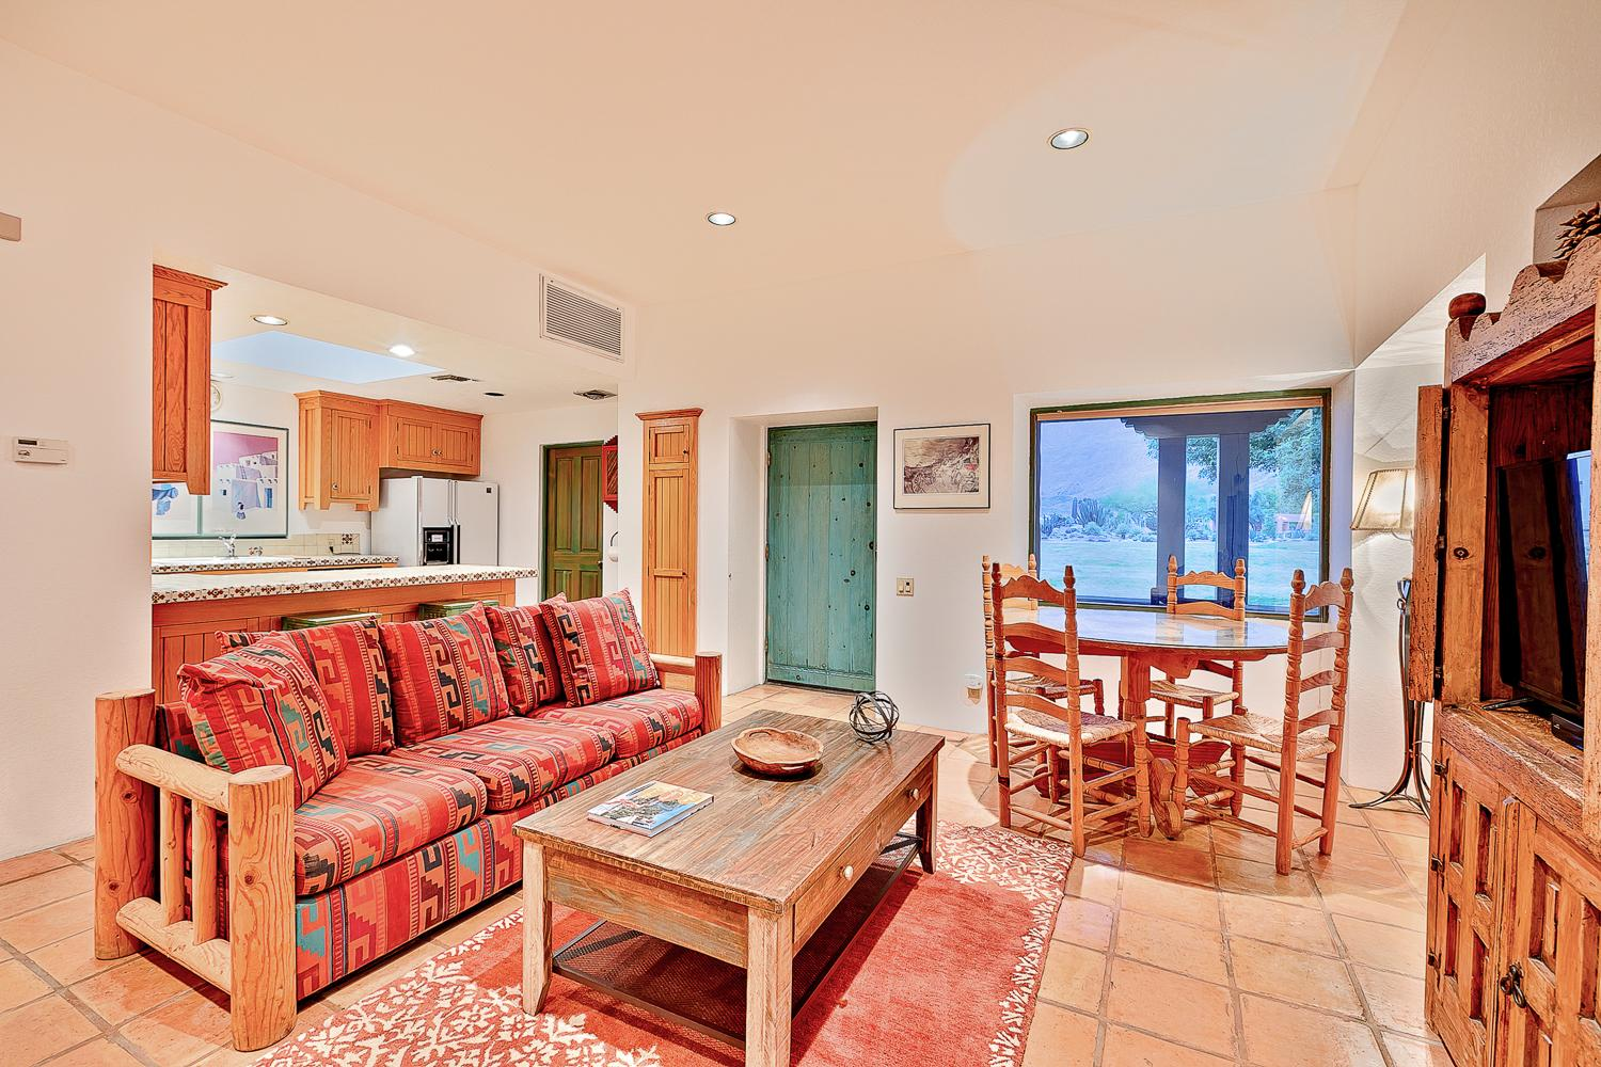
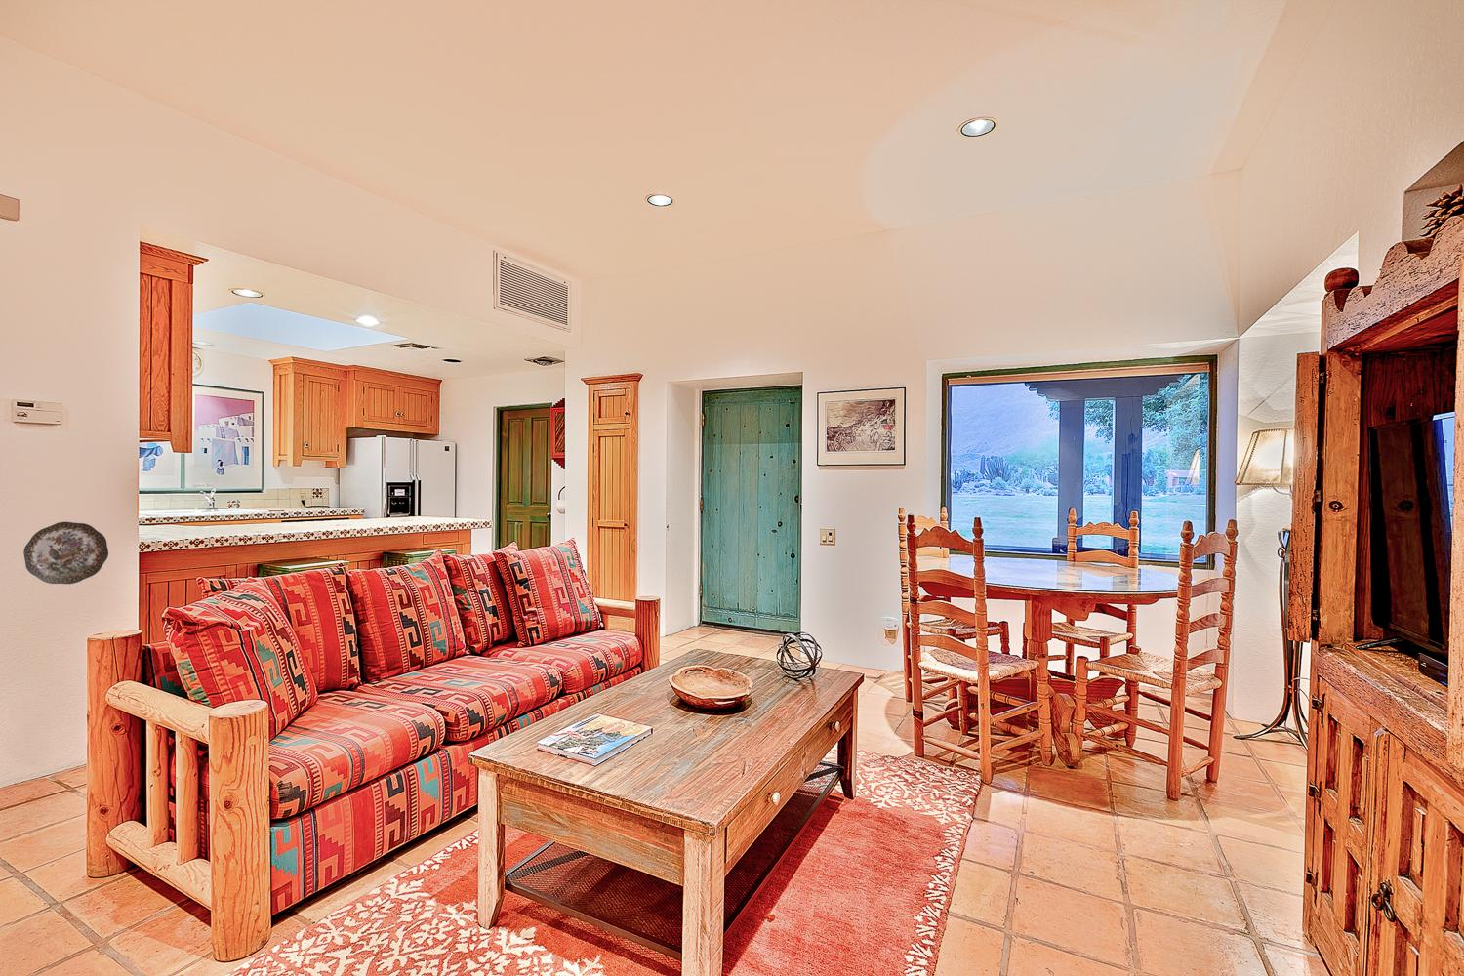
+ decorative plate [23,521,109,585]
